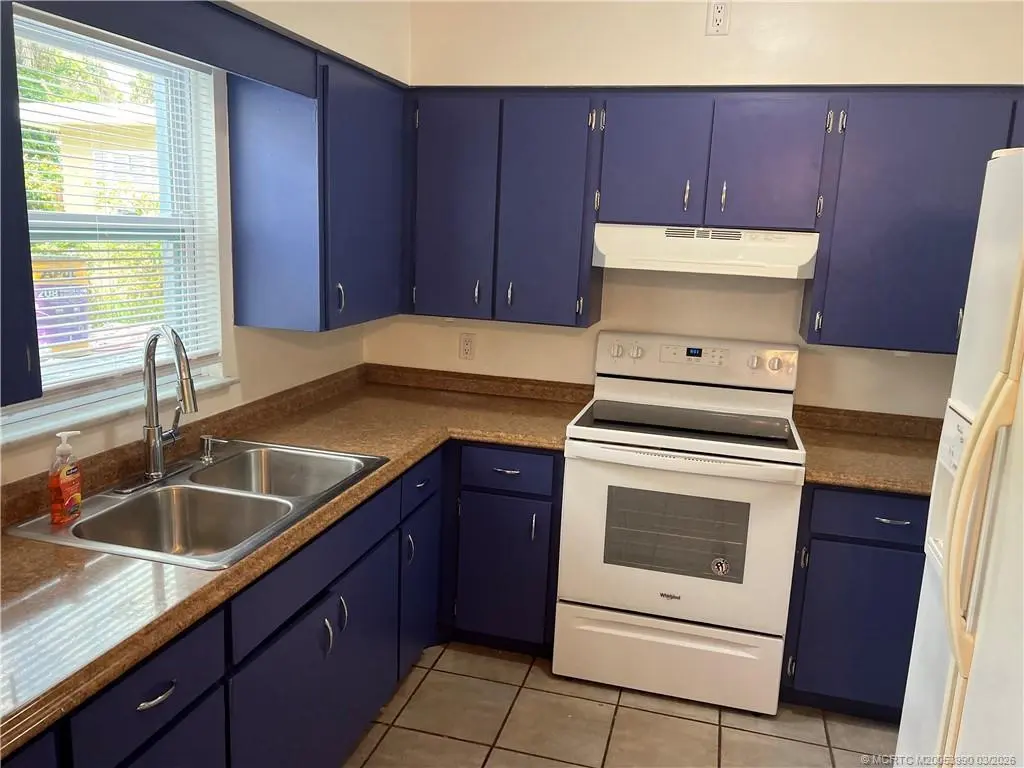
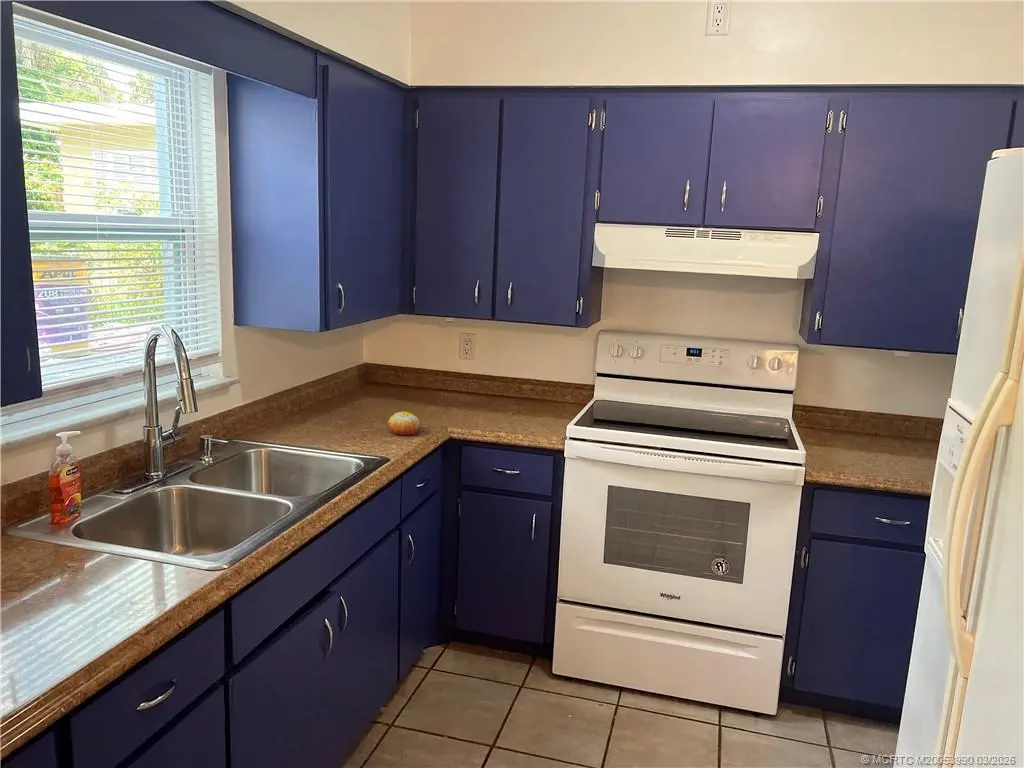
+ fruit [387,411,421,436]
